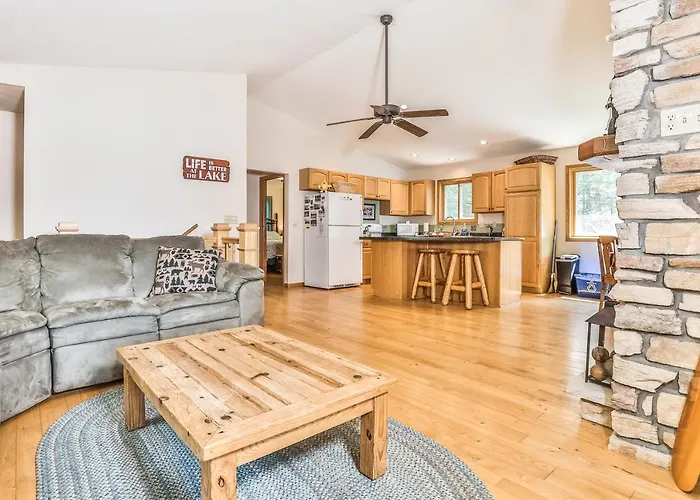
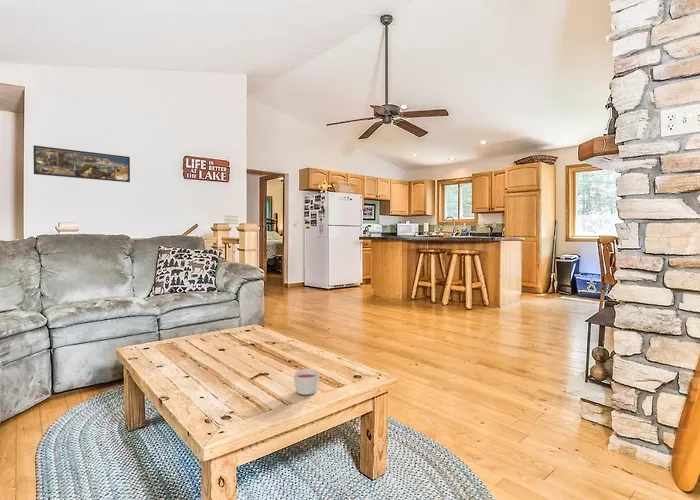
+ candle [292,368,321,396]
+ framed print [32,144,131,183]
